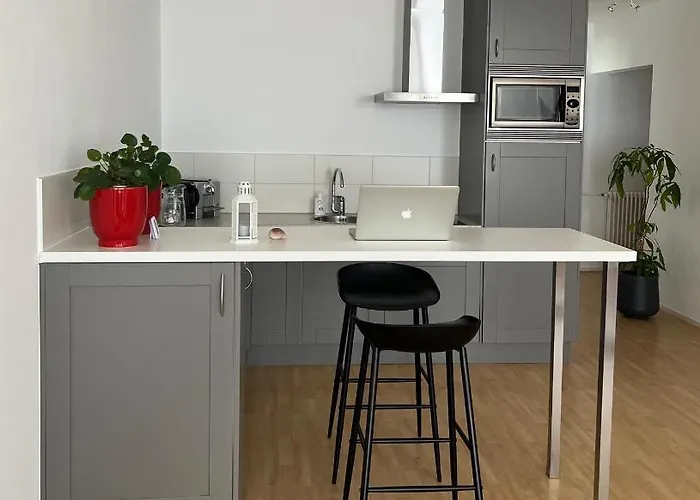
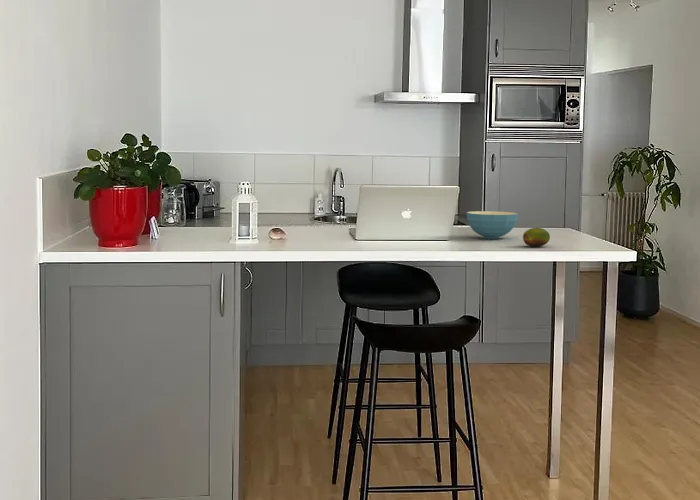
+ cereal bowl [465,210,519,240]
+ fruit [522,227,551,248]
